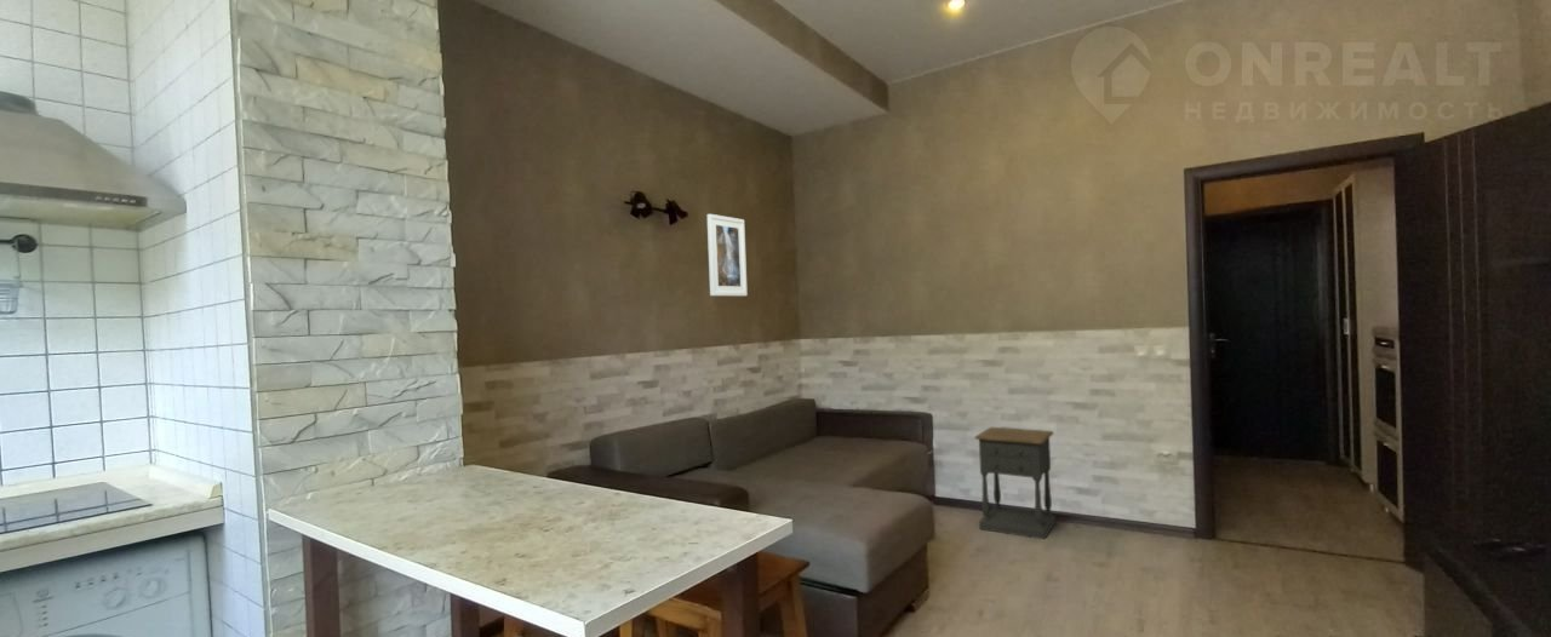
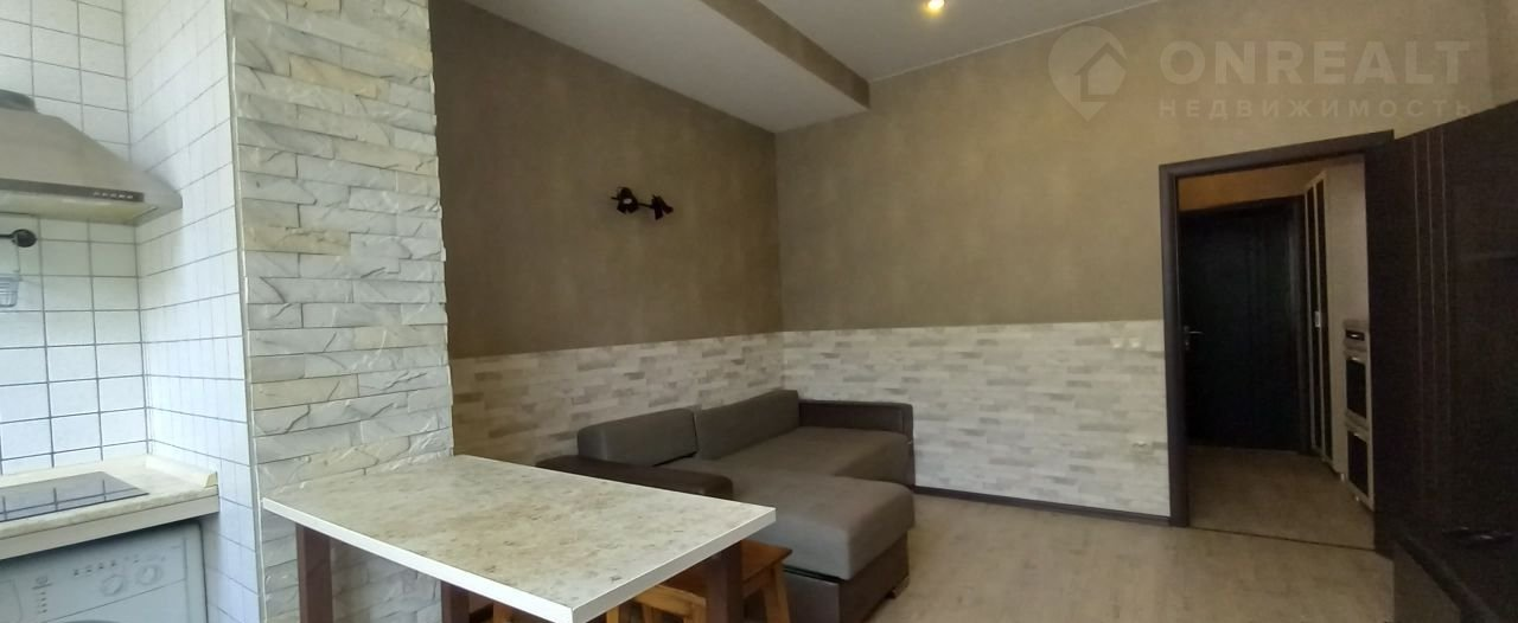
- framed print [705,213,749,297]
- nightstand [973,426,1057,540]
